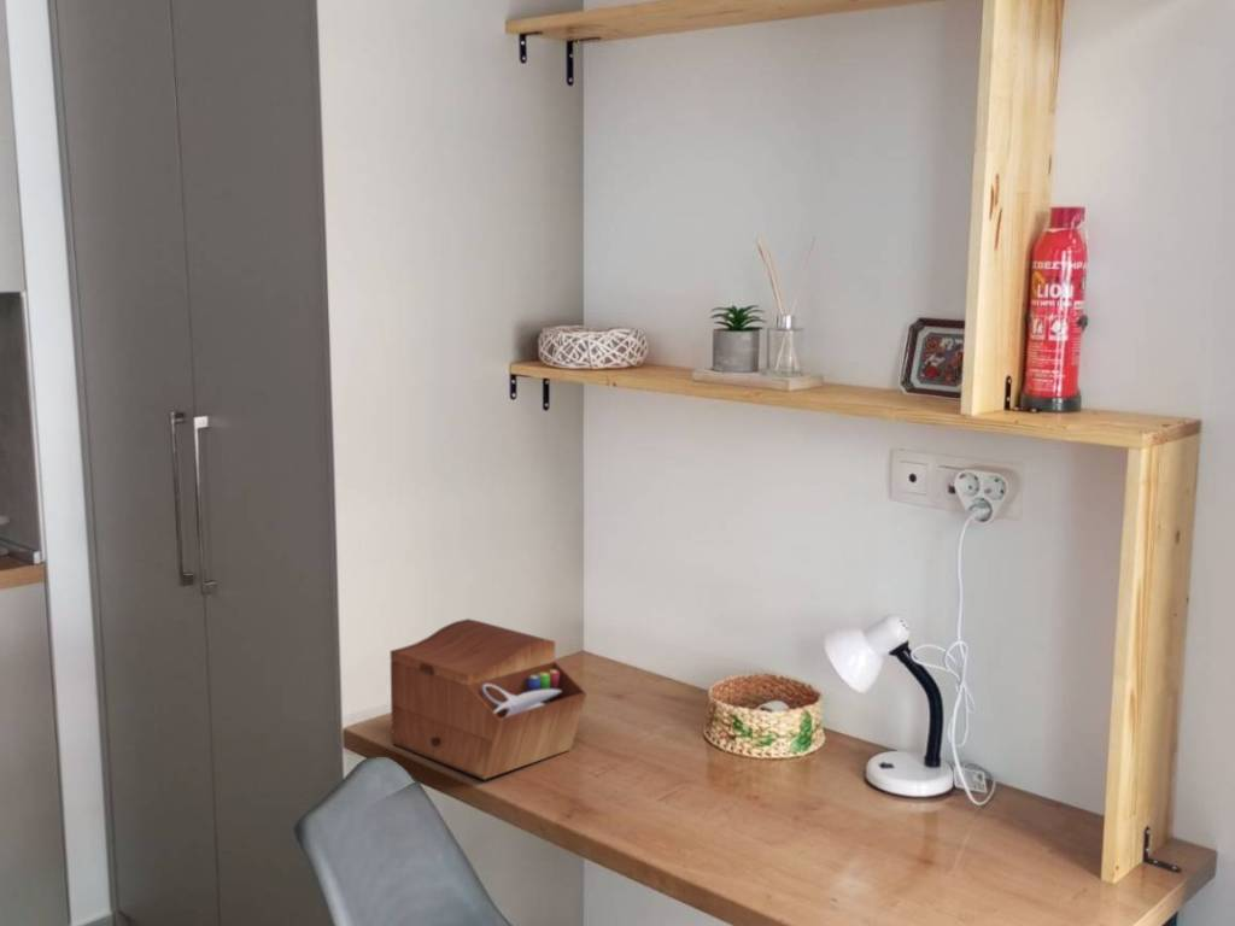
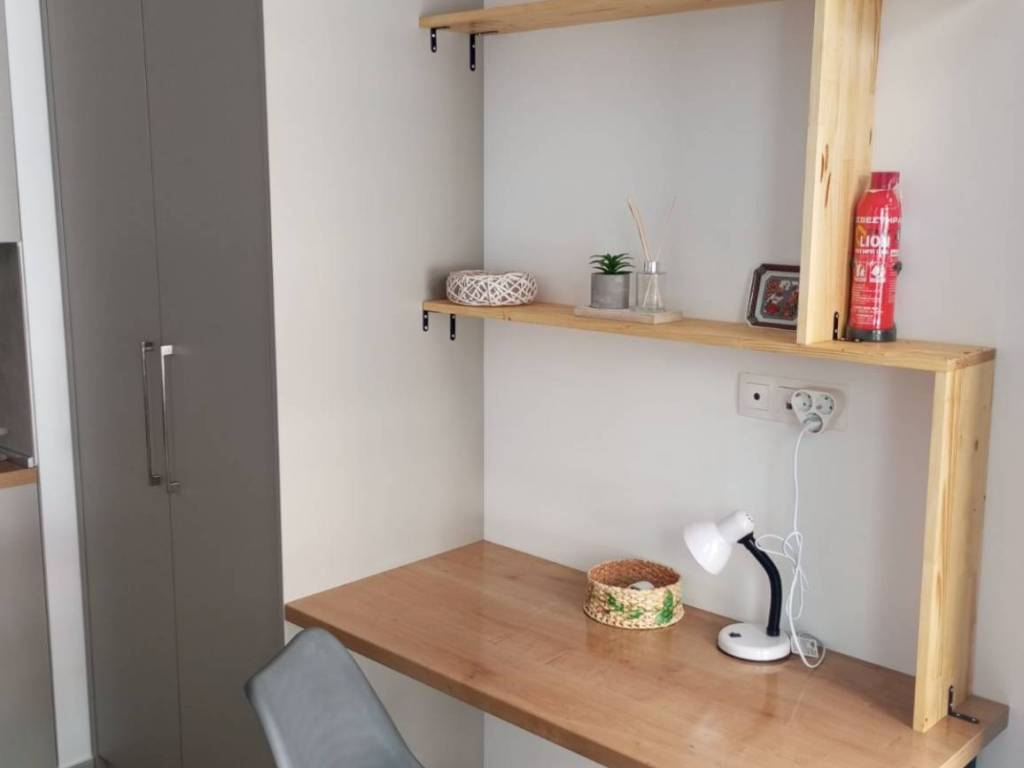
- sewing box [390,617,587,781]
